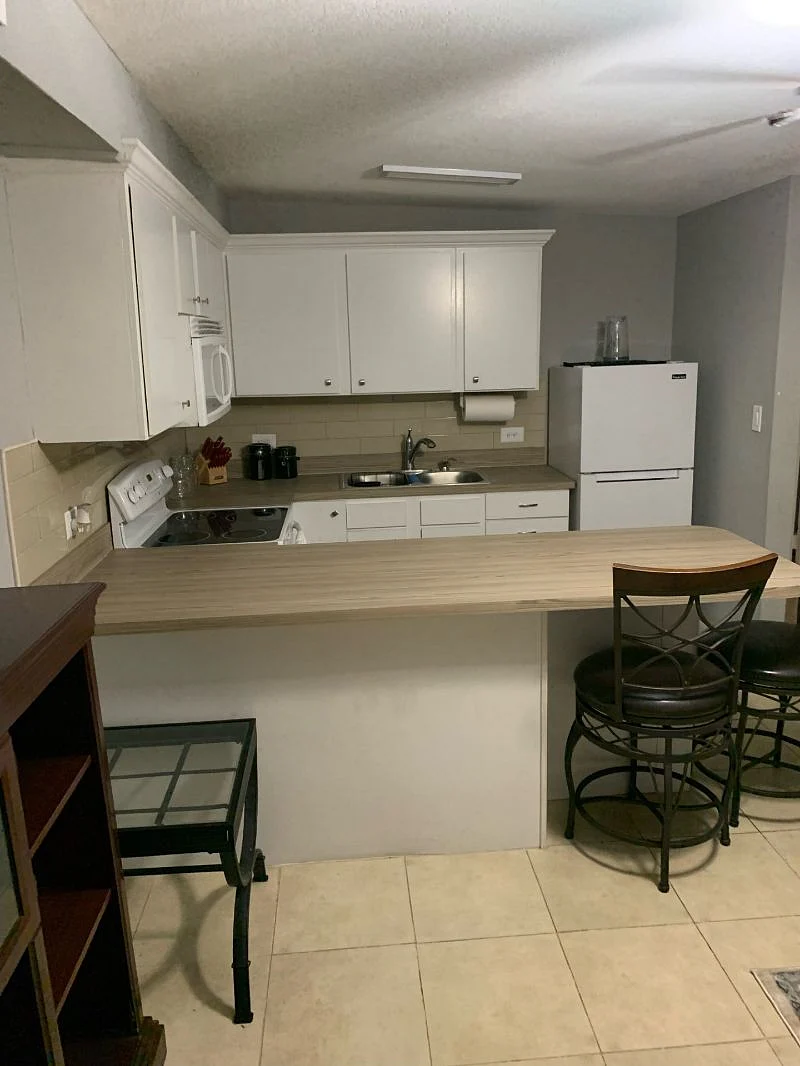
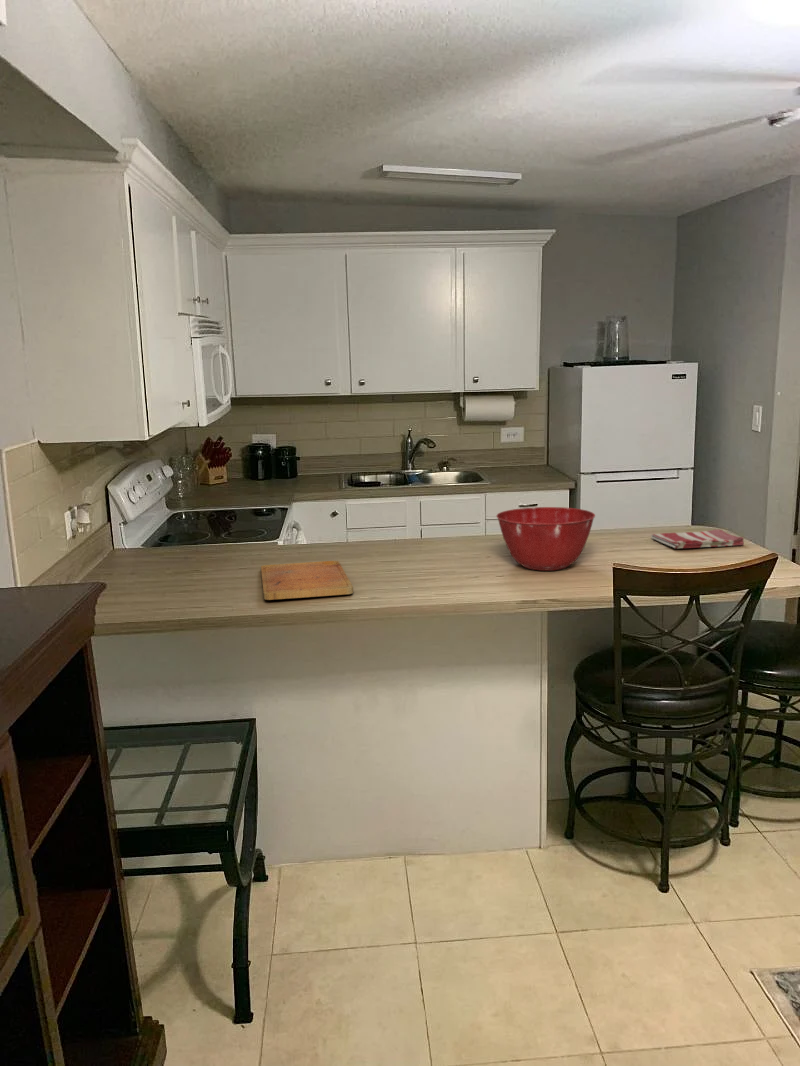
+ cutting board [260,560,354,601]
+ dish towel [650,528,745,549]
+ mixing bowl [495,506,596,571]
